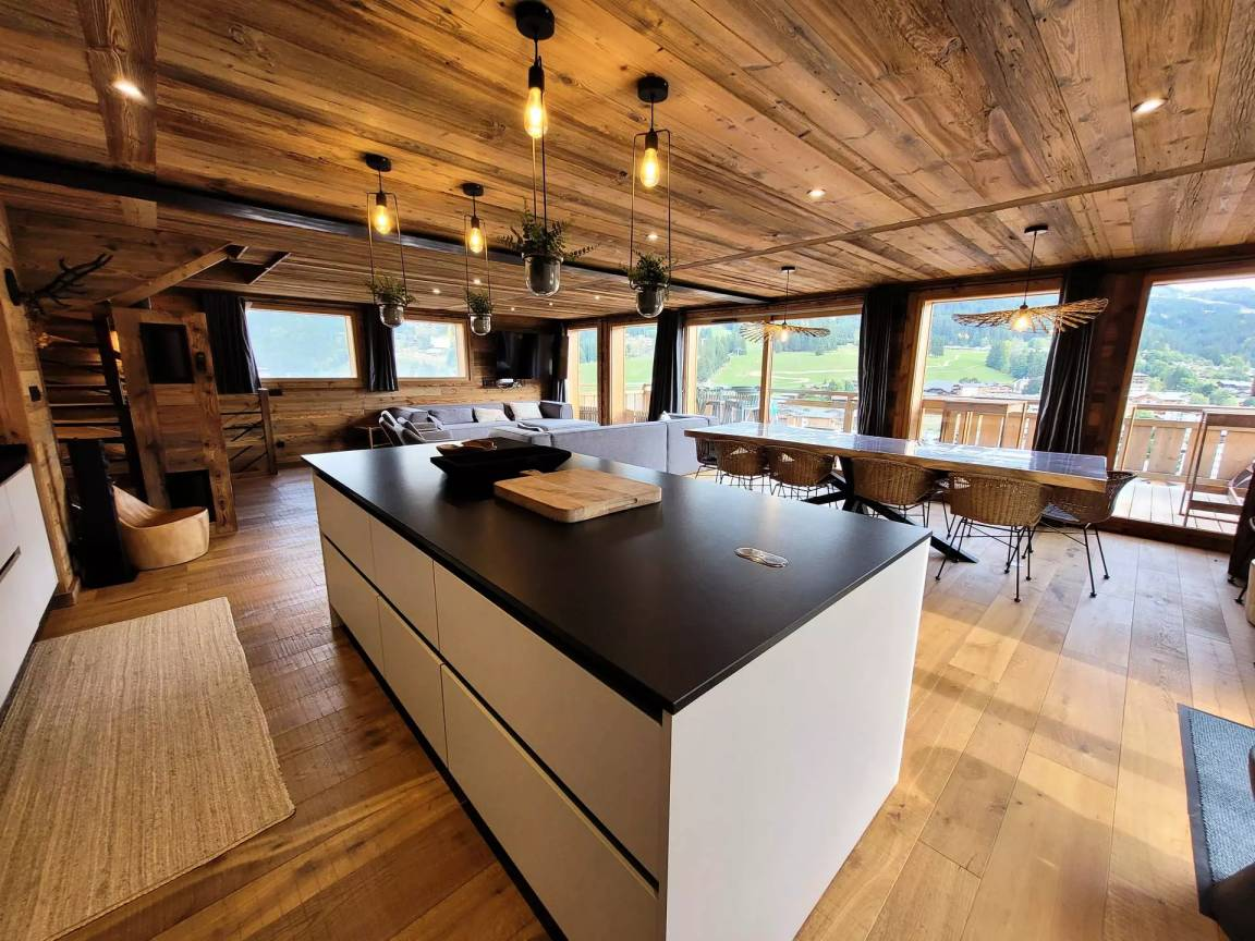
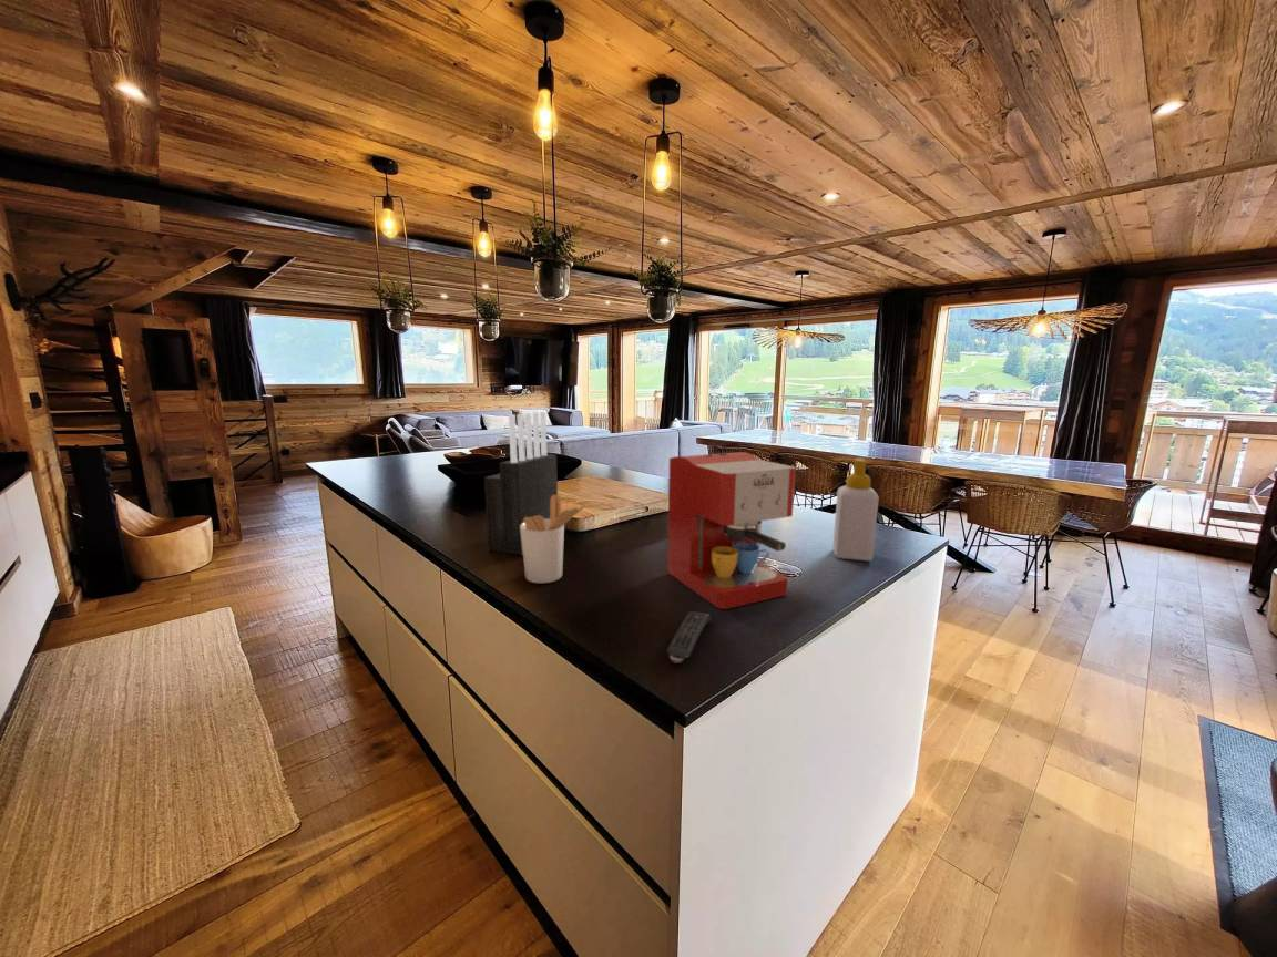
+ utensil holder [520,493,586,584]
+ coffee maker [666,451,797,610]
+ soap bottle [831,457,880,563]
+ knife block [483,411,559,557]
+ remote control [665,610,712,665]
